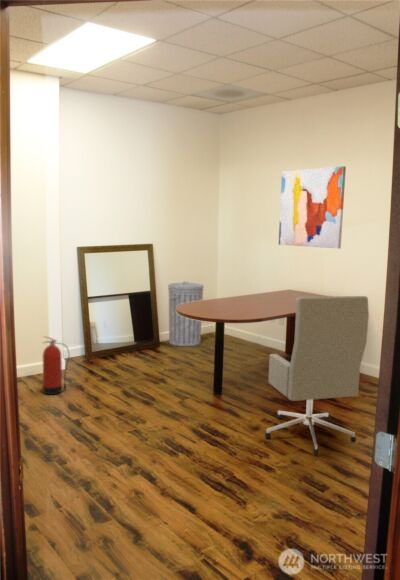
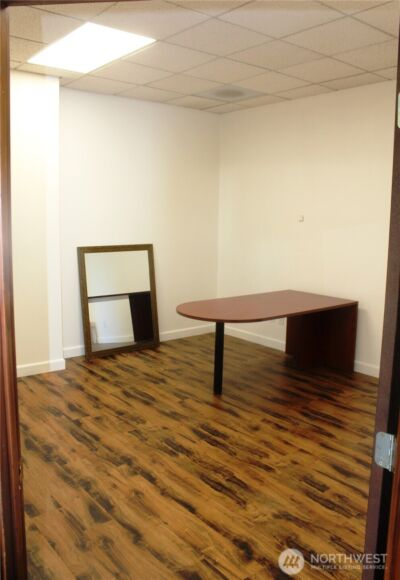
- trash can [167,280,205,347]
- fire extinguisher [42,335,70,396]
- wall art [278,165,347,250]
- office chair [264,295,370,455]
